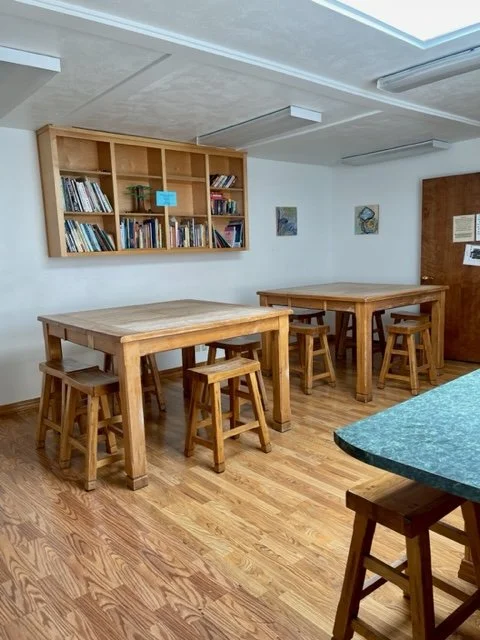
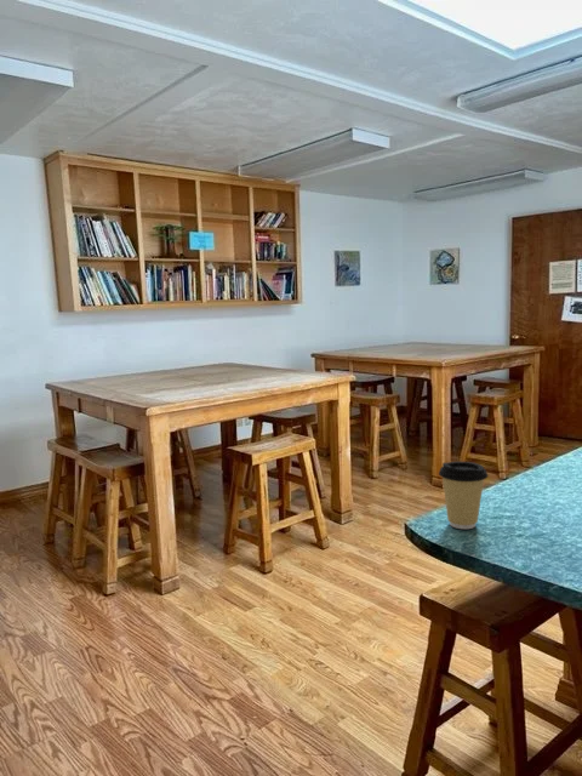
+ coffee cup [438,461,489,530]
